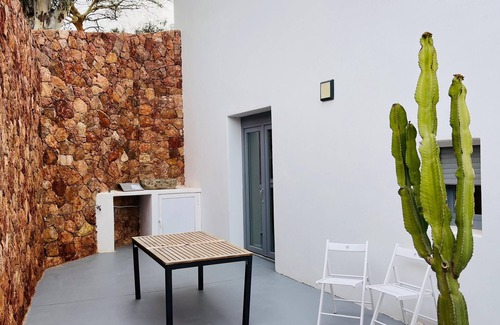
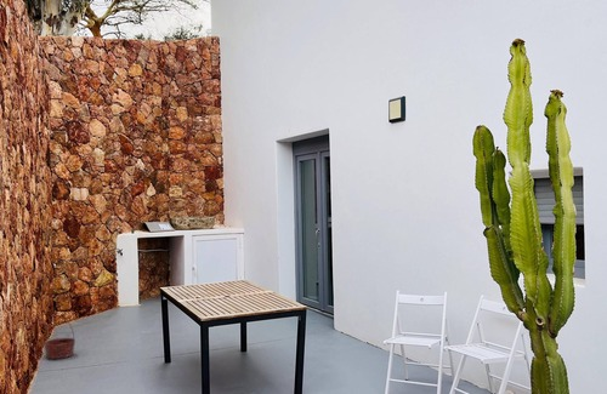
+ basket [42,314,76,360]
